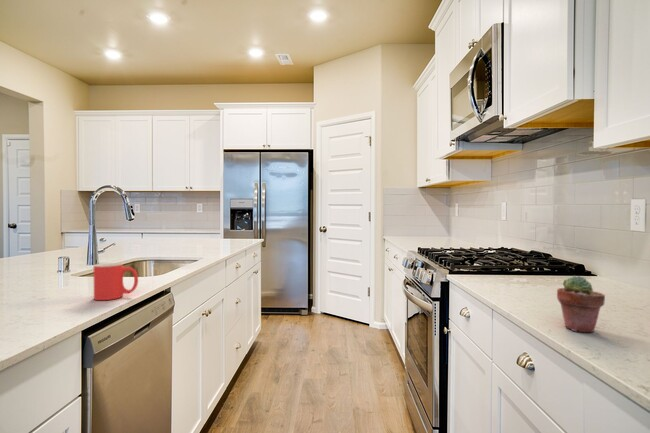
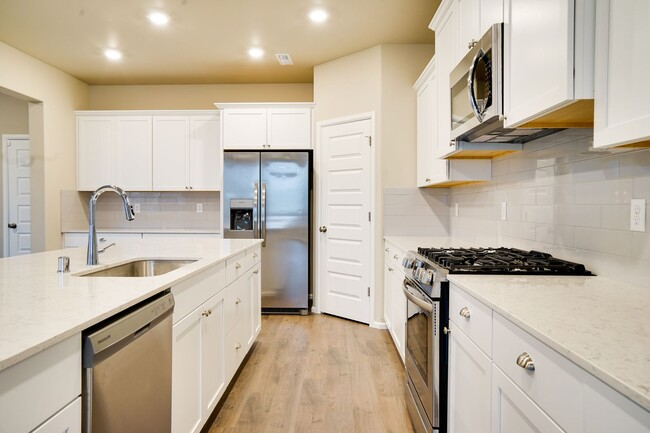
- potted succulent [556,275,606,333]
- mug [93,262,139,301]
